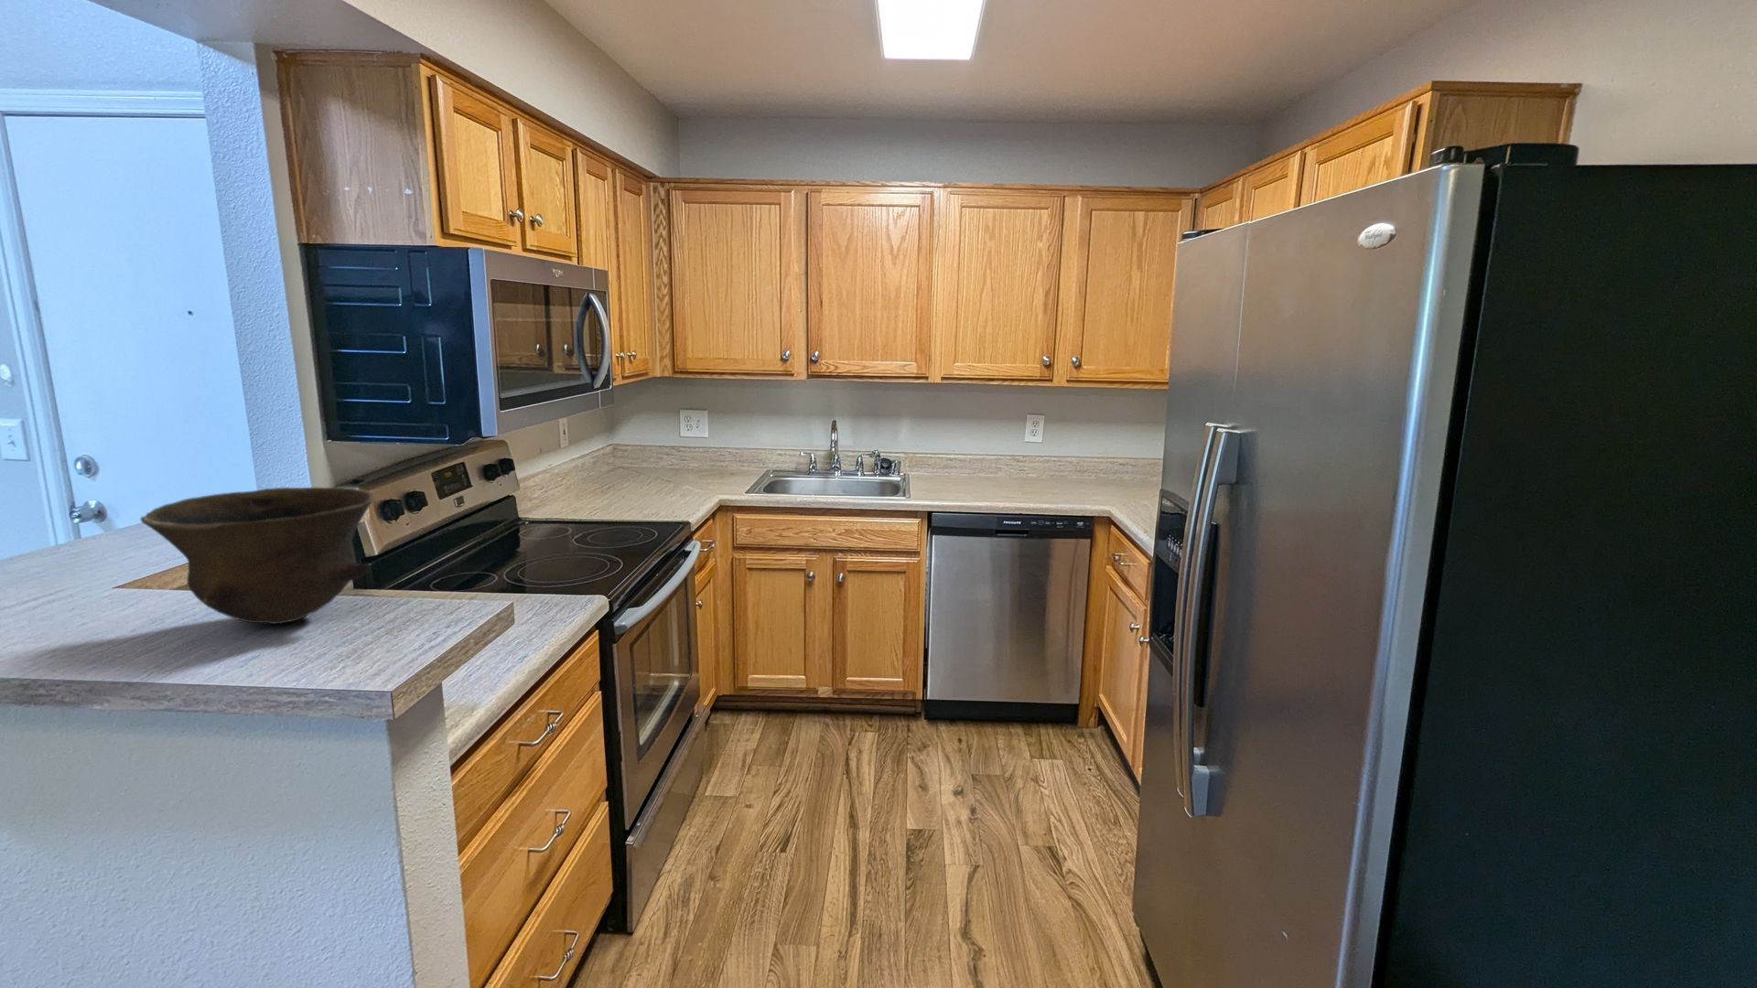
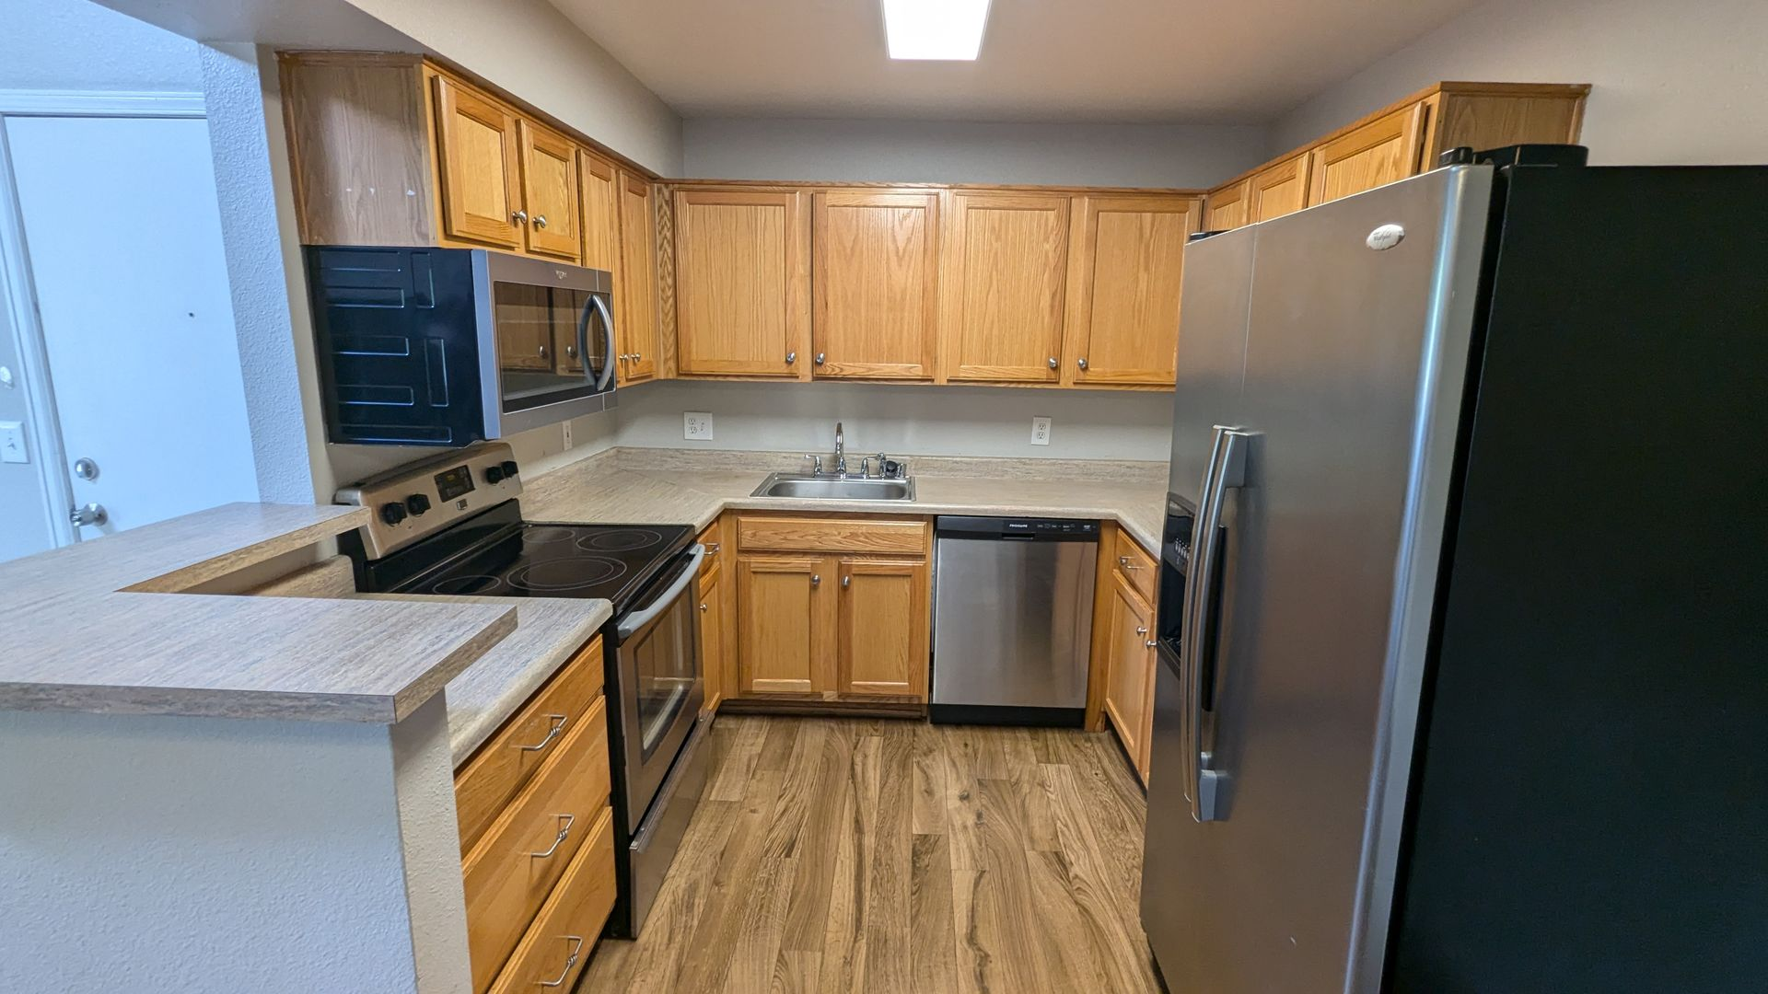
- bowl [139,486,375,625]
